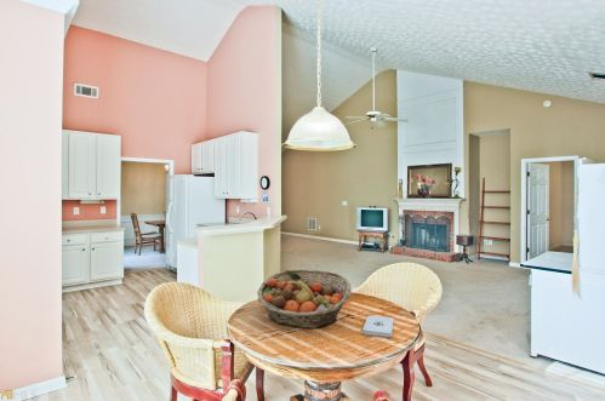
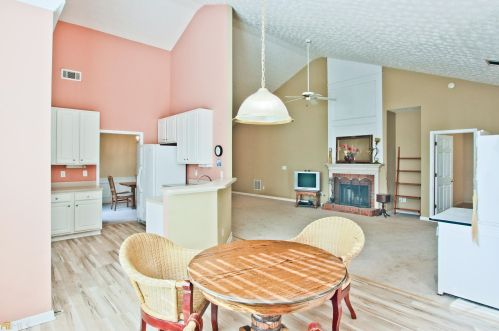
- fruit basket [256,269,353,330]
- notepad [361,315,395,338]
